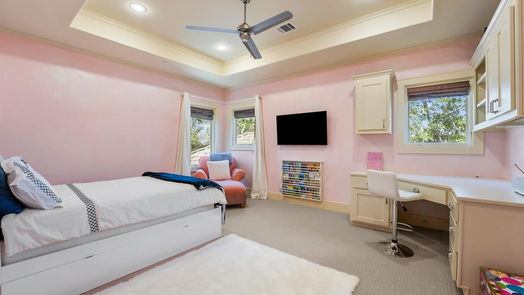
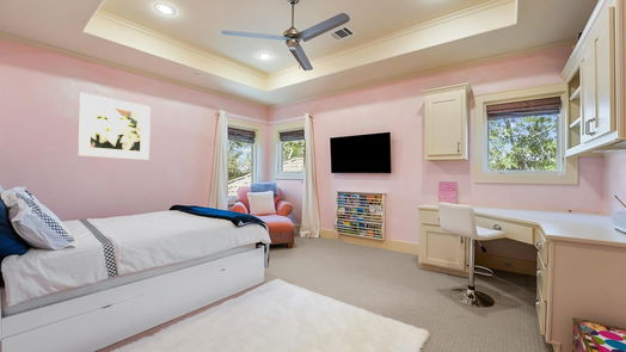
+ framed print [76,92,152,161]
